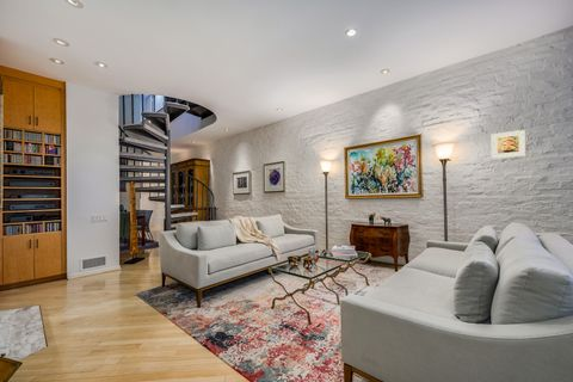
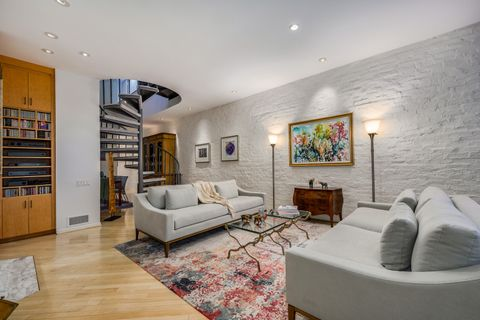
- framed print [491,129,526,160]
